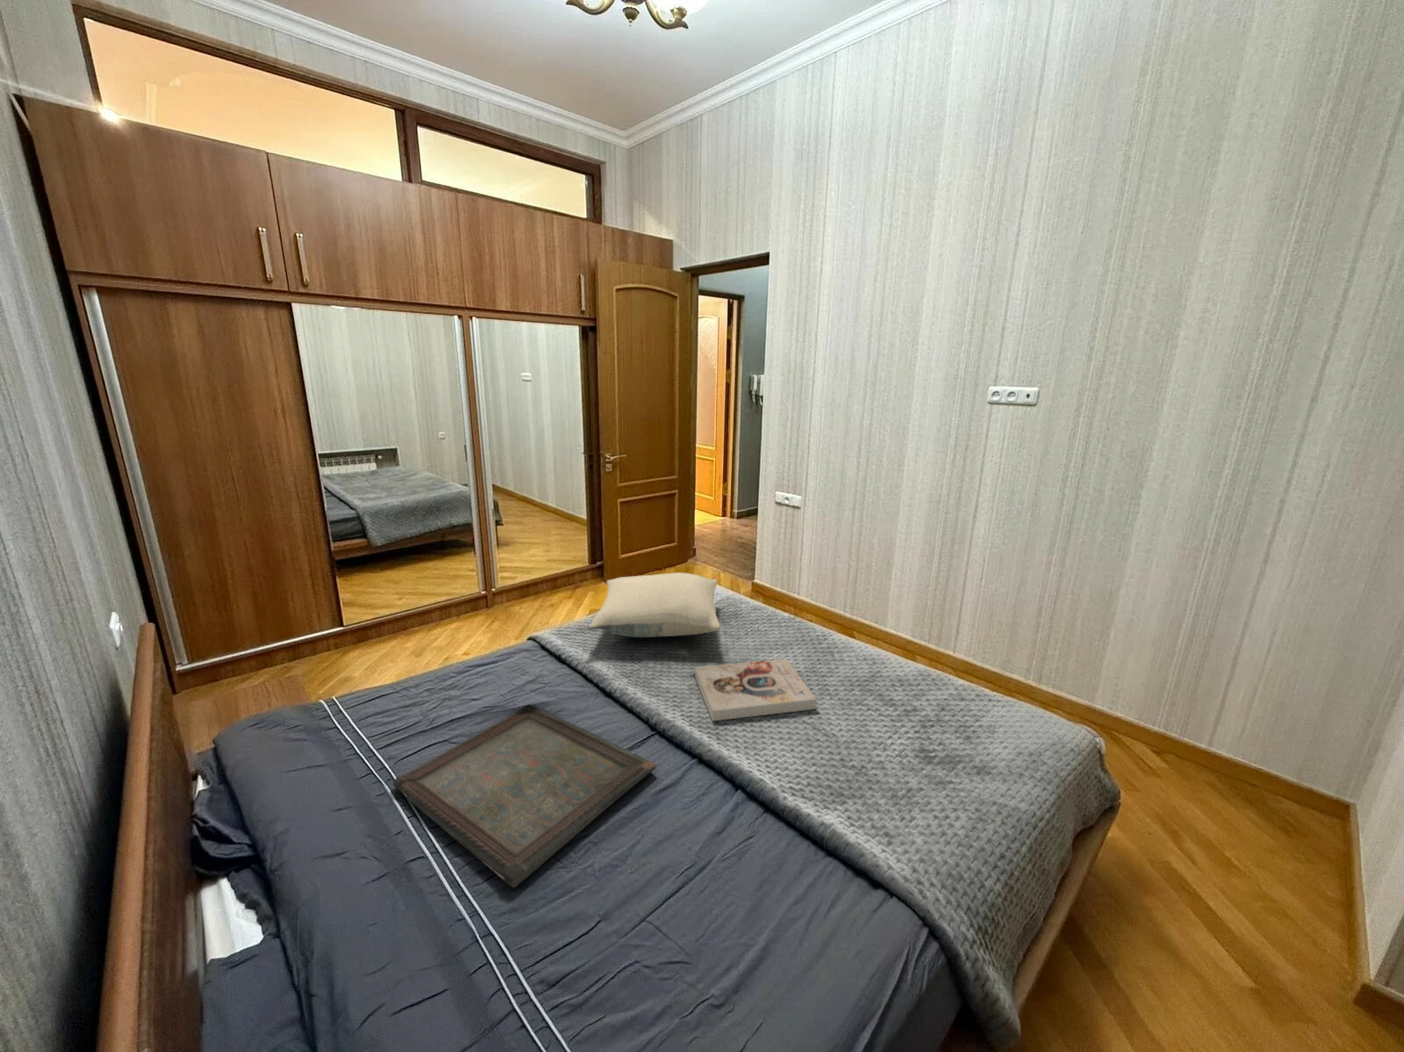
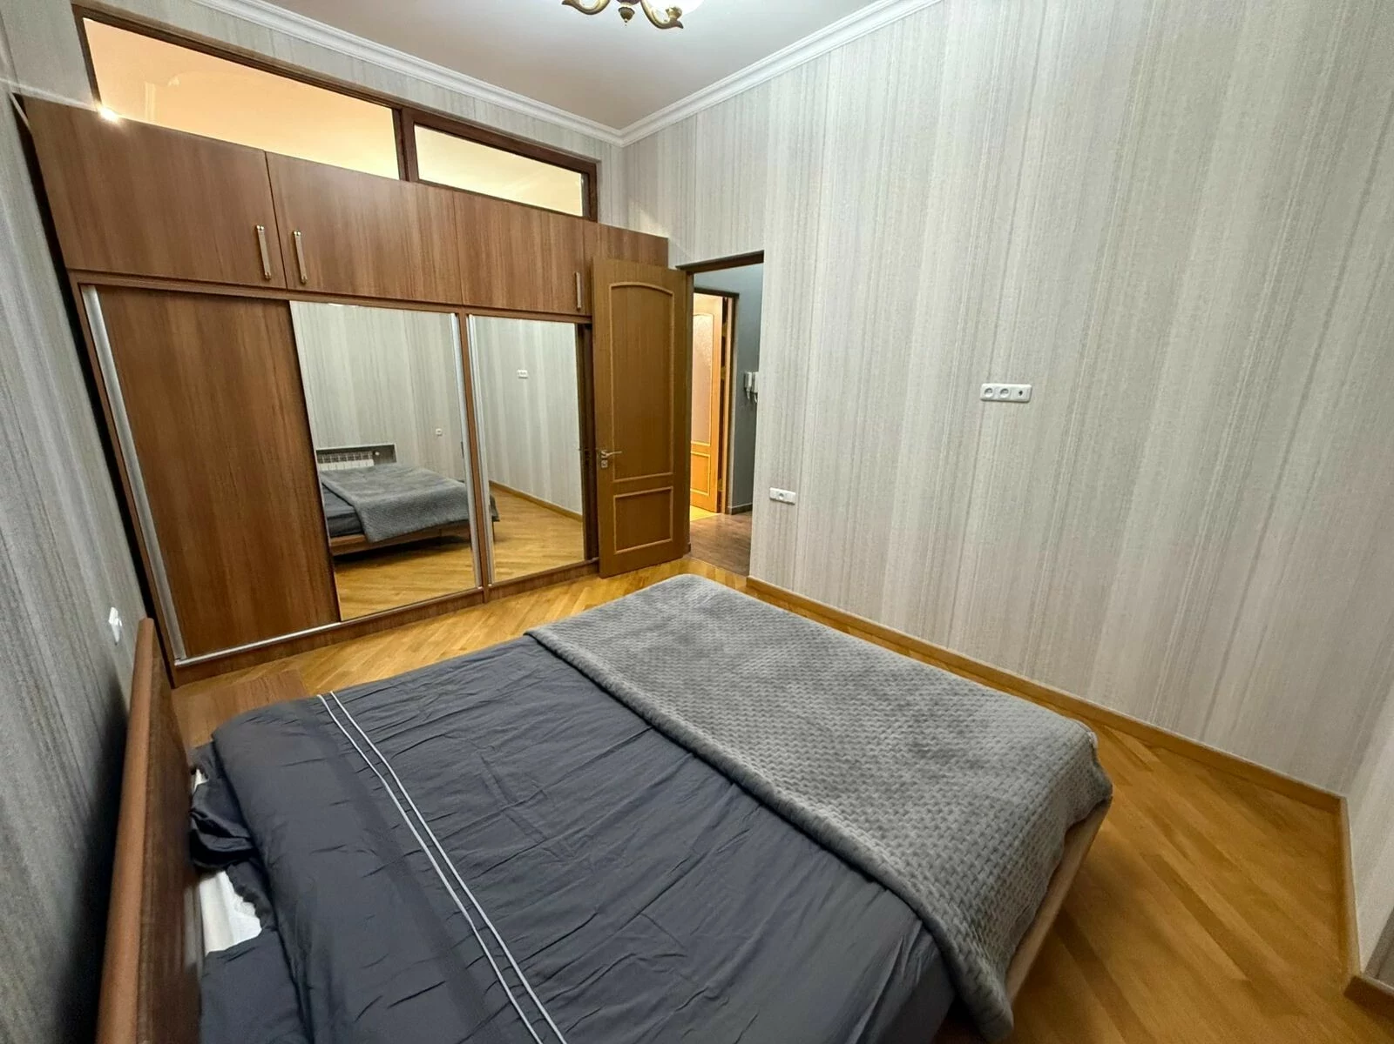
- serving tray [392,704,658,888]
- pillow [587,571,721,639]
- book [694,658,818,723]
